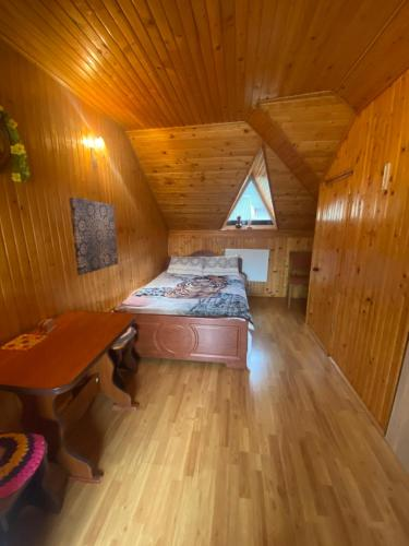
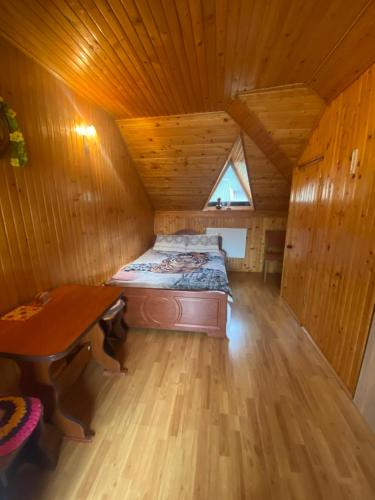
- wall art [68,197,119,276]
